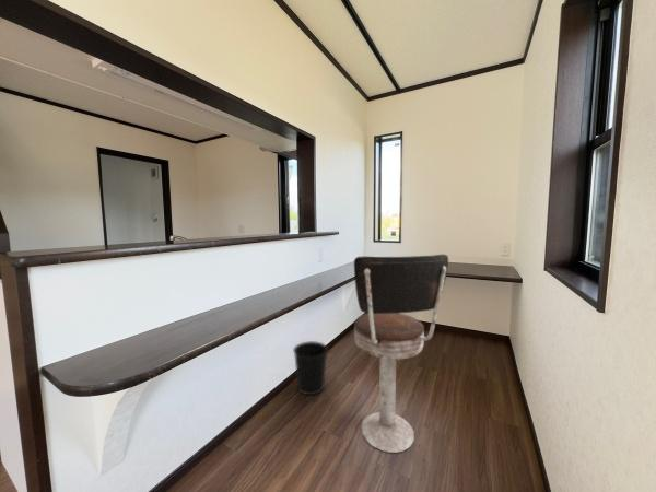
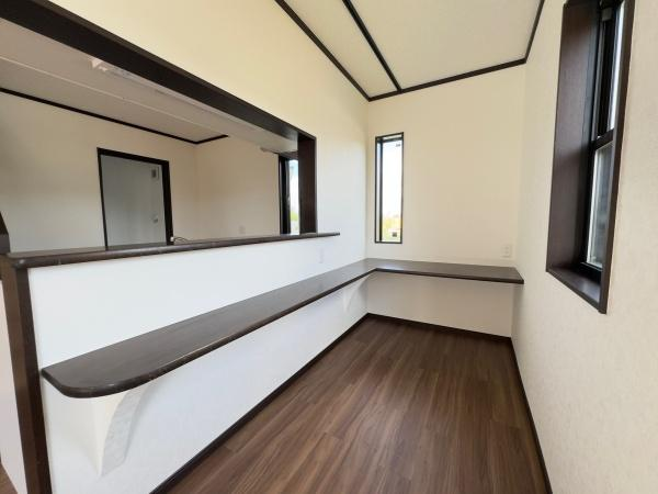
- wastebasket [292,340,329,396]
- bar stool [353,254,449,454]
